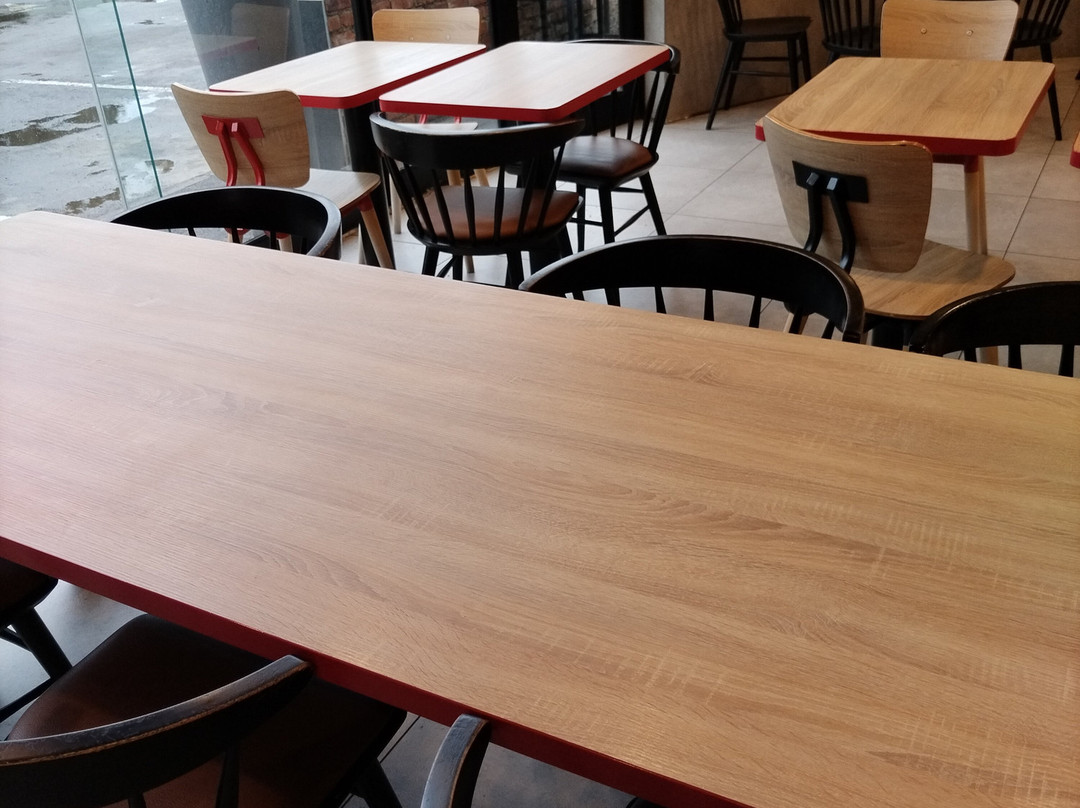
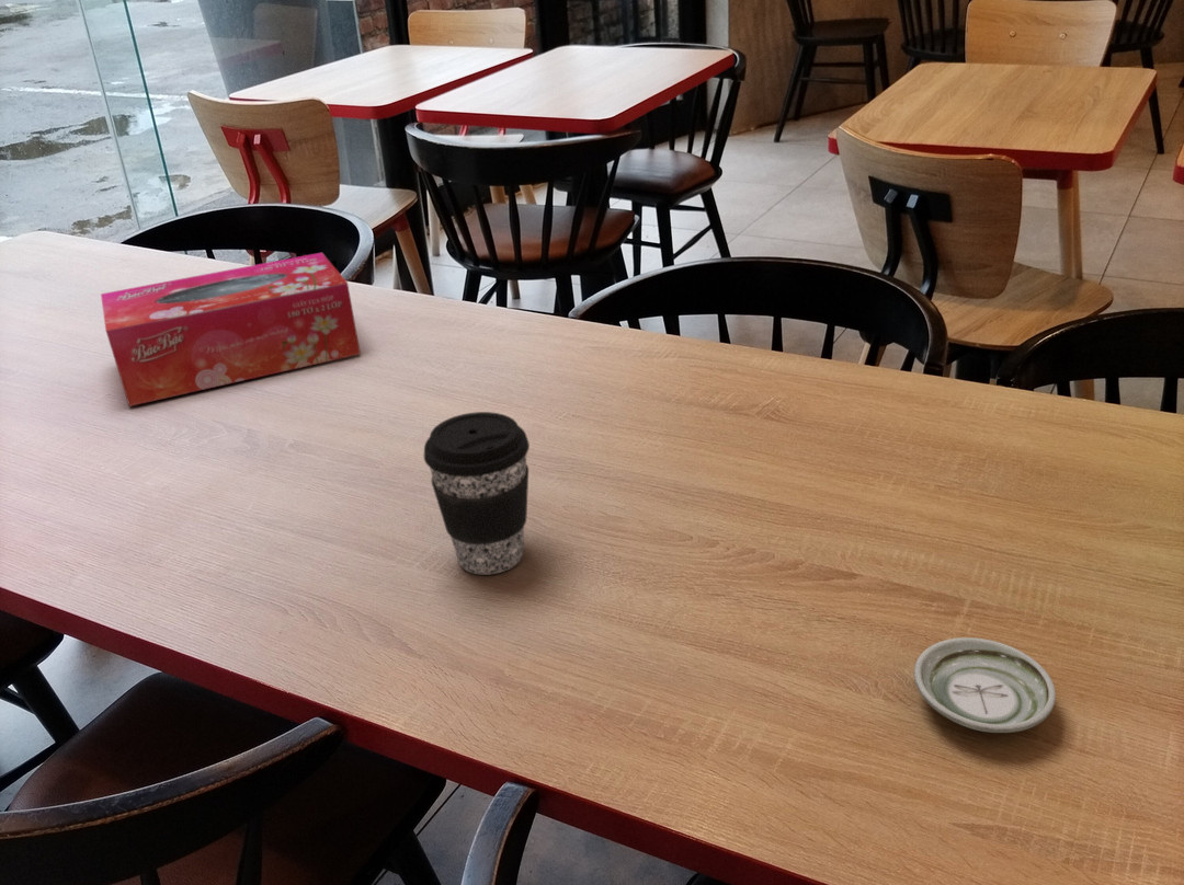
+ saucer [913,636,1057,734]
+ coffee cup [423,411,531,575]
+ tissue box [100,252,362,407]
